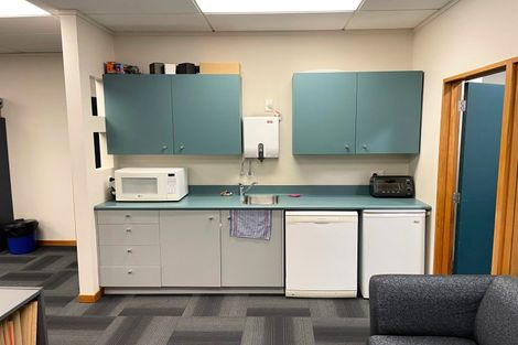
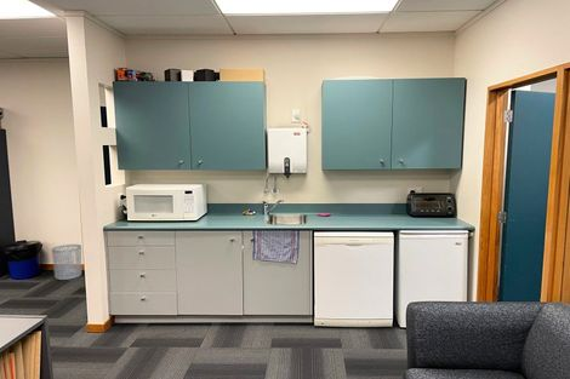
+ waste bin [51,243,82,281]
